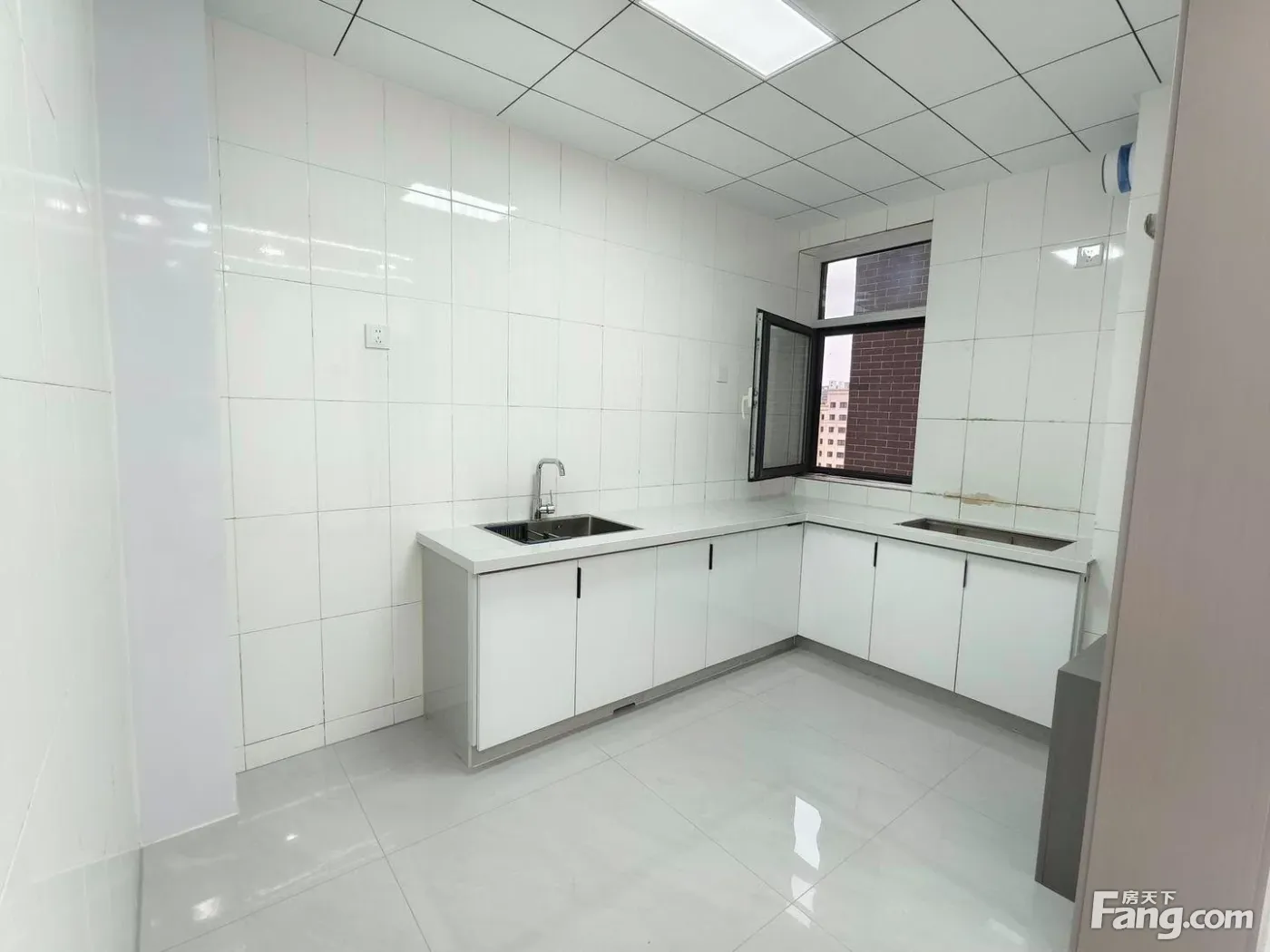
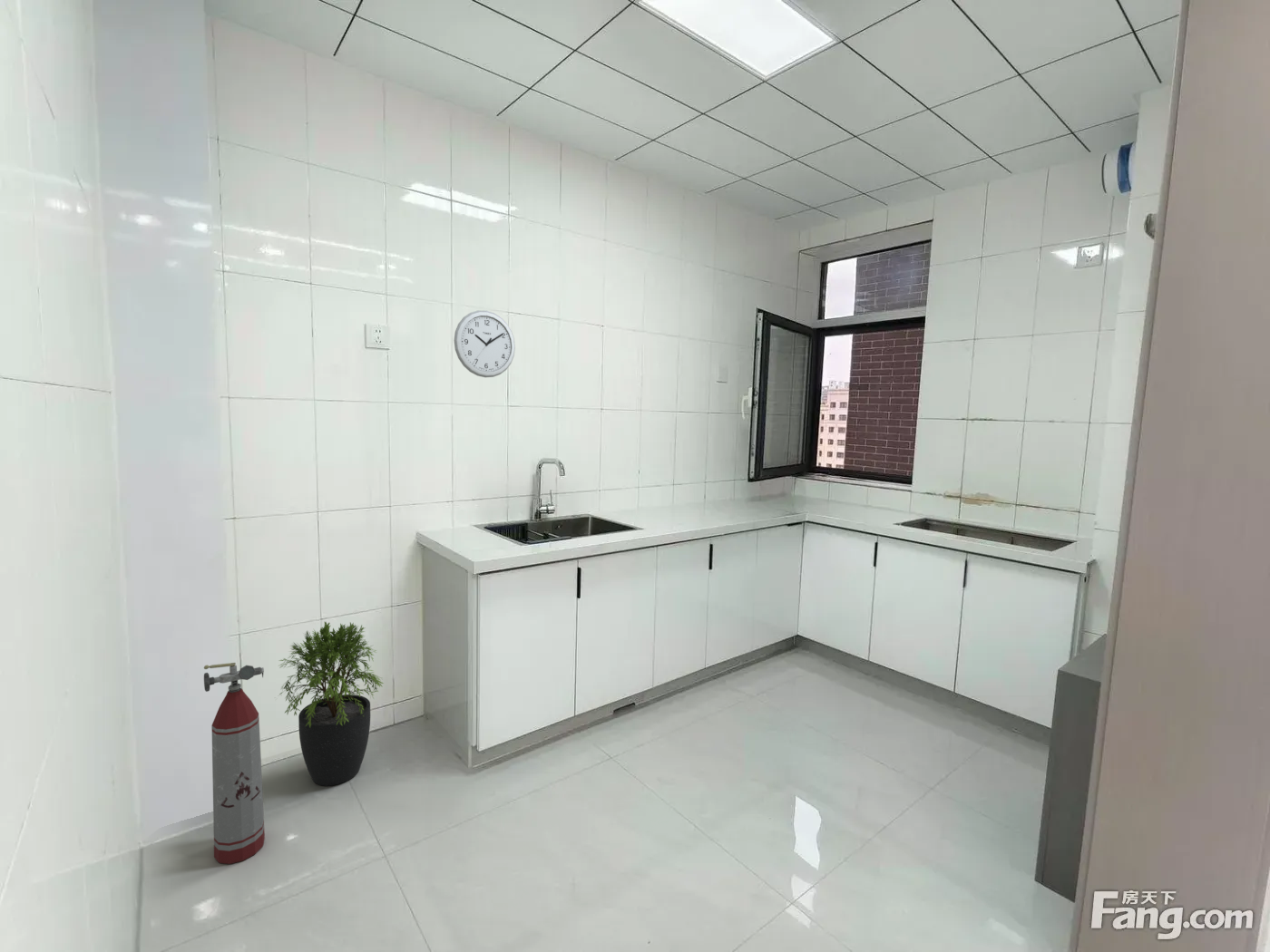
+ wall clock [453,309,516,378]
+ potted plant [275,621,385,787]
+ fire extinguisher [203,662,266,865]
